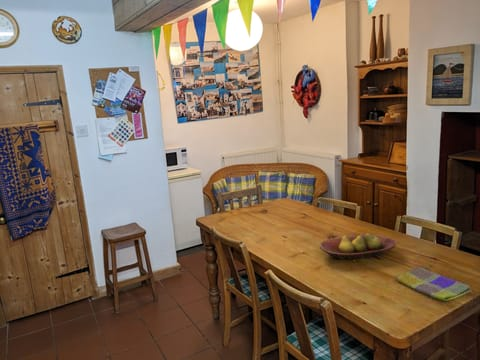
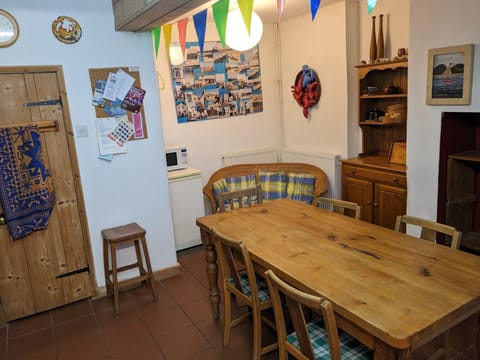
- fruit bowl [319,232,398,261]
- dish towel [395,266,473,302]
